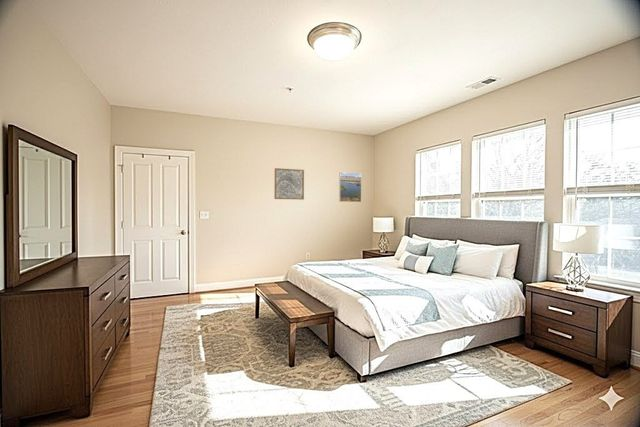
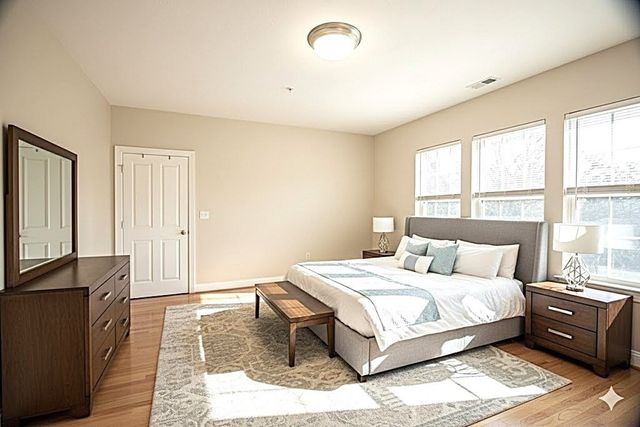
- wall art [273,167,305,201]
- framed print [338,171,362,203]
